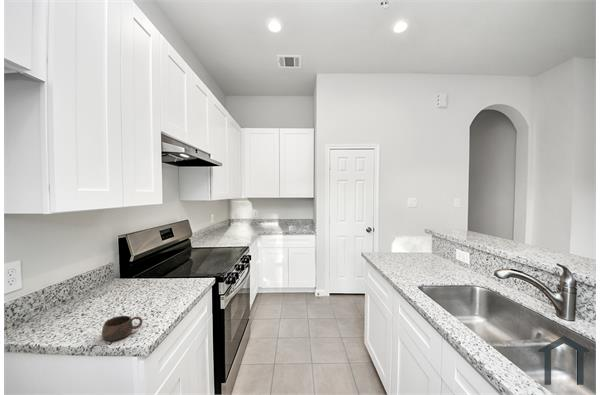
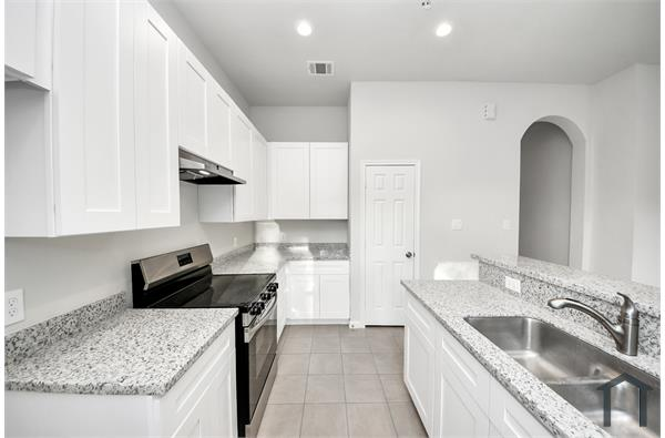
- cup [101,315,143,342]
